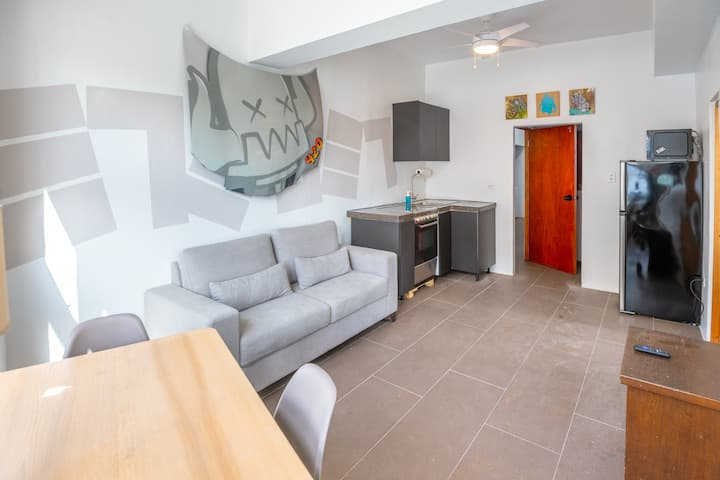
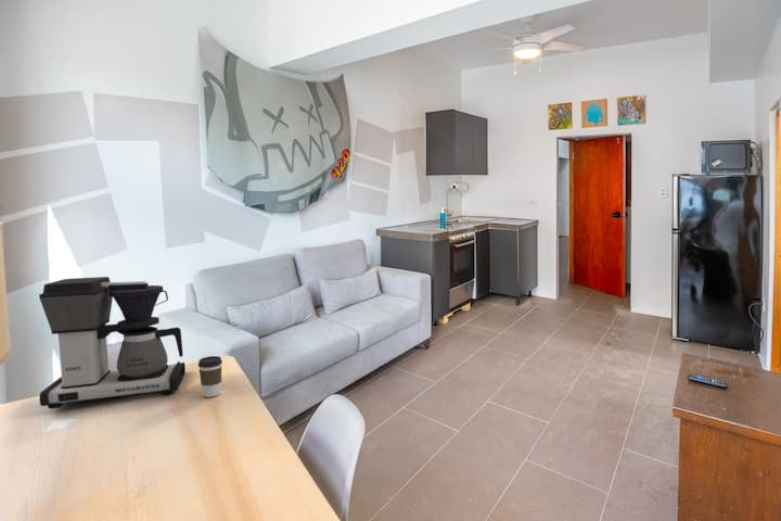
+ coffee maker [38,276,187,410]
+ coffee cup [197,355,223,398]
